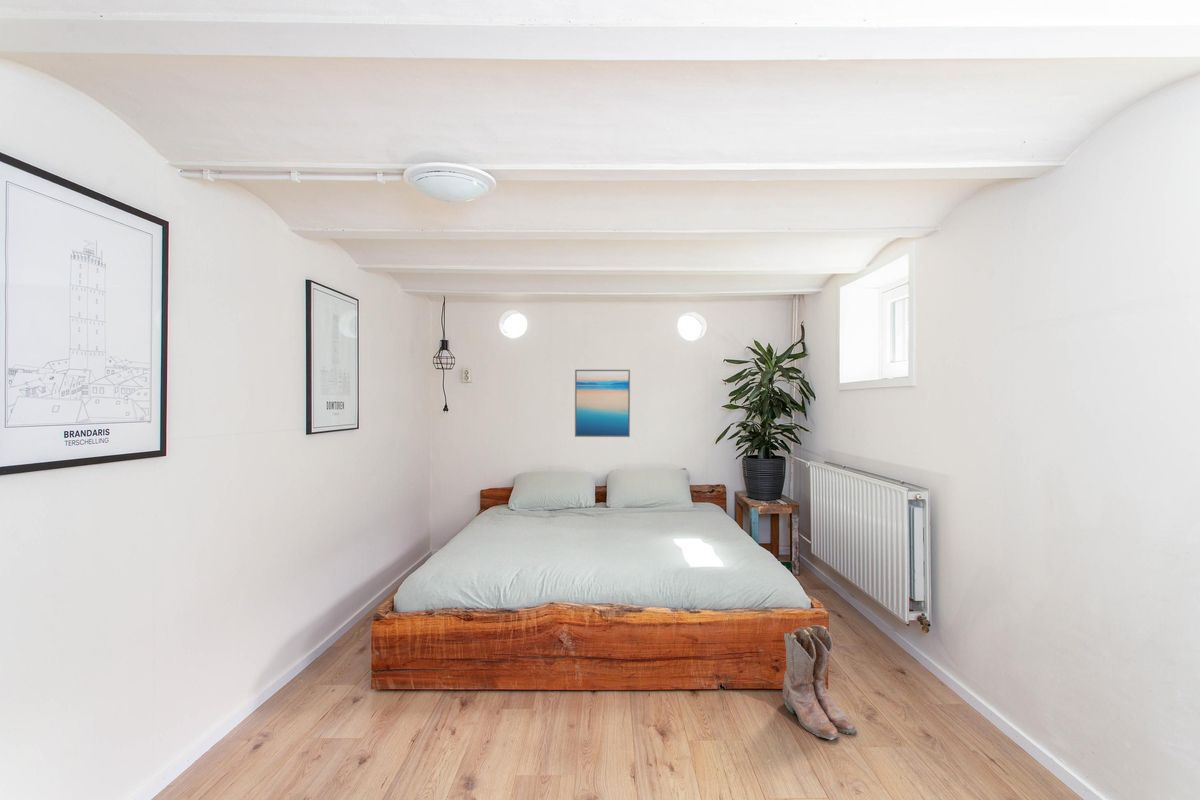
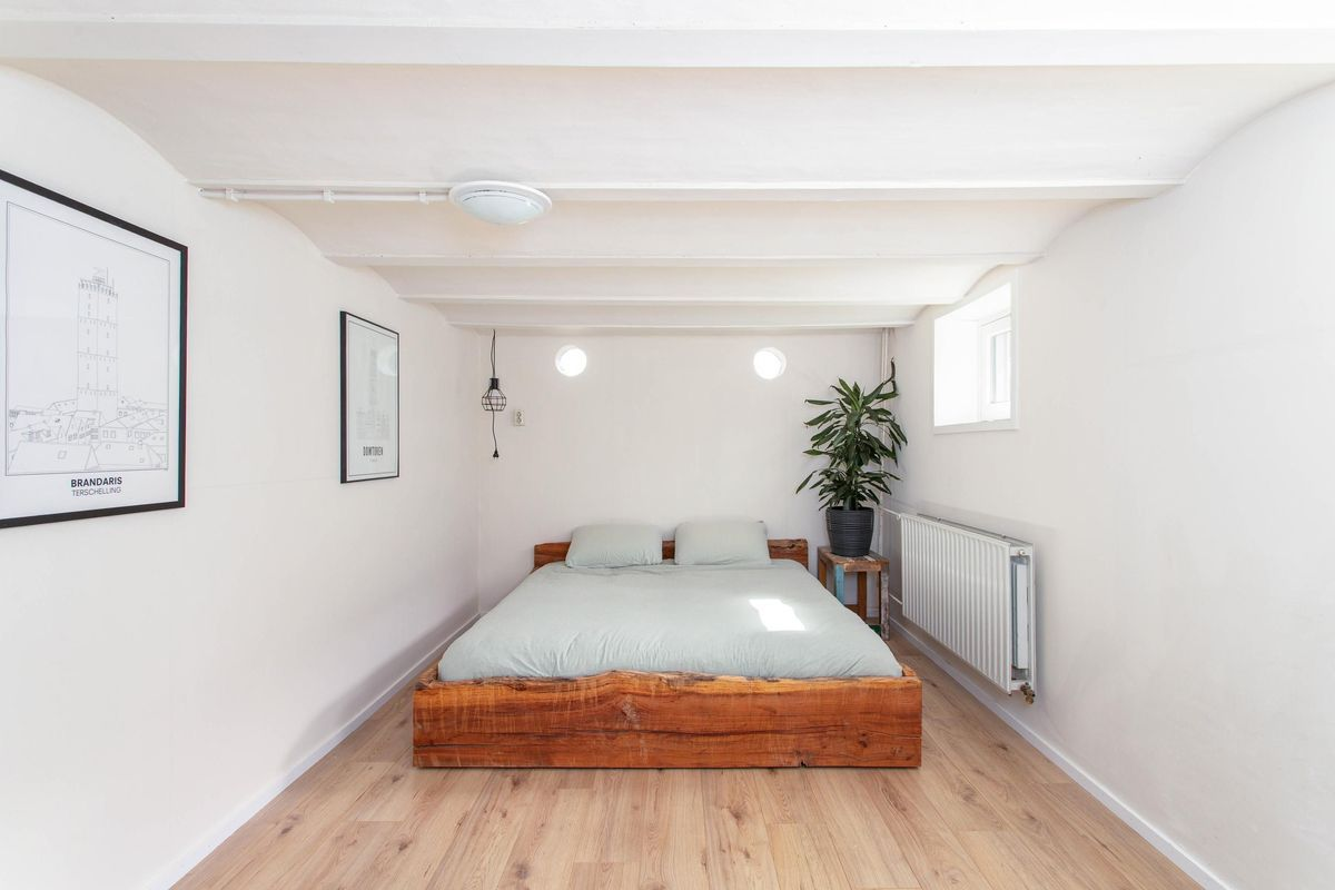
- wall art [574,368,631,438]
- boots [782,624,858,741]
